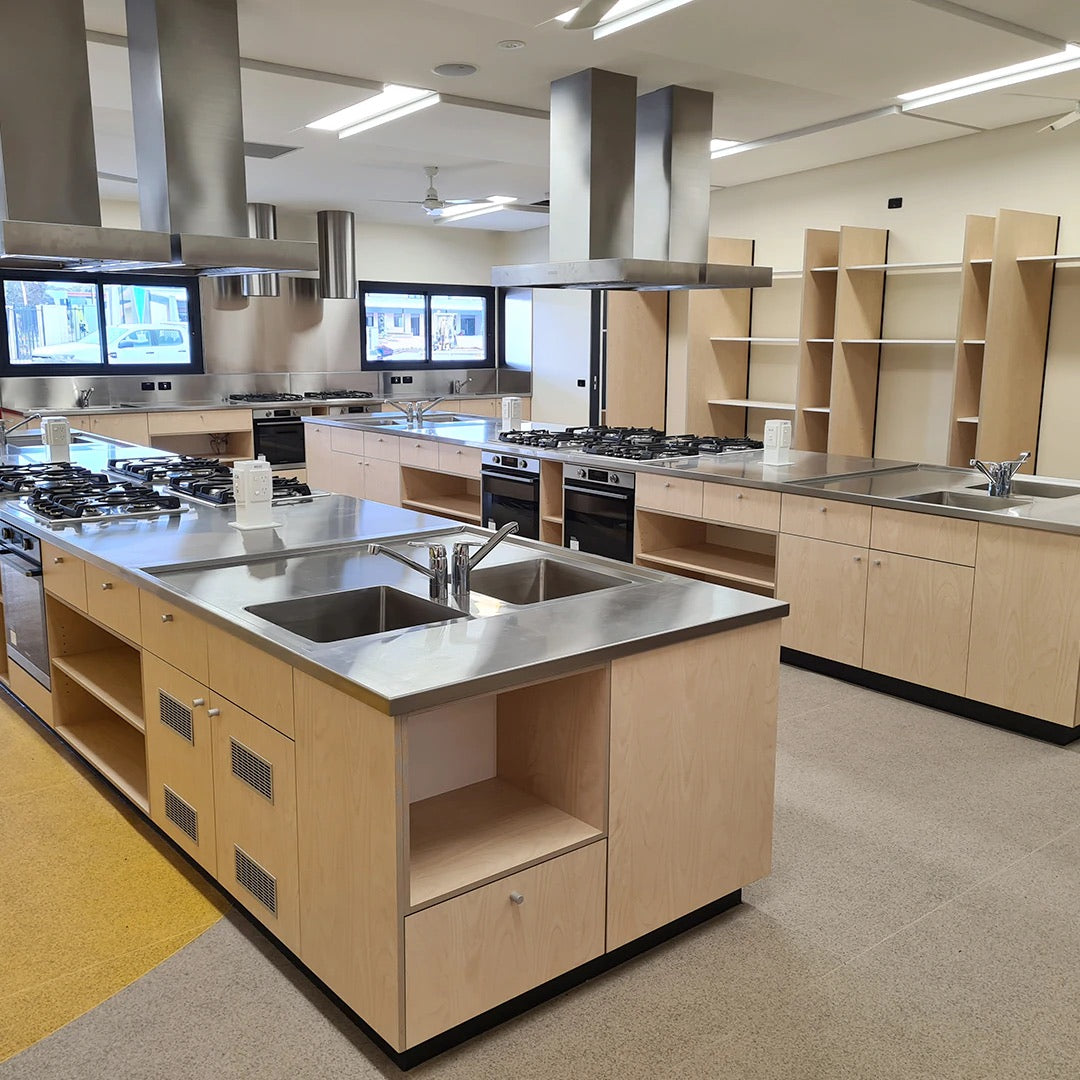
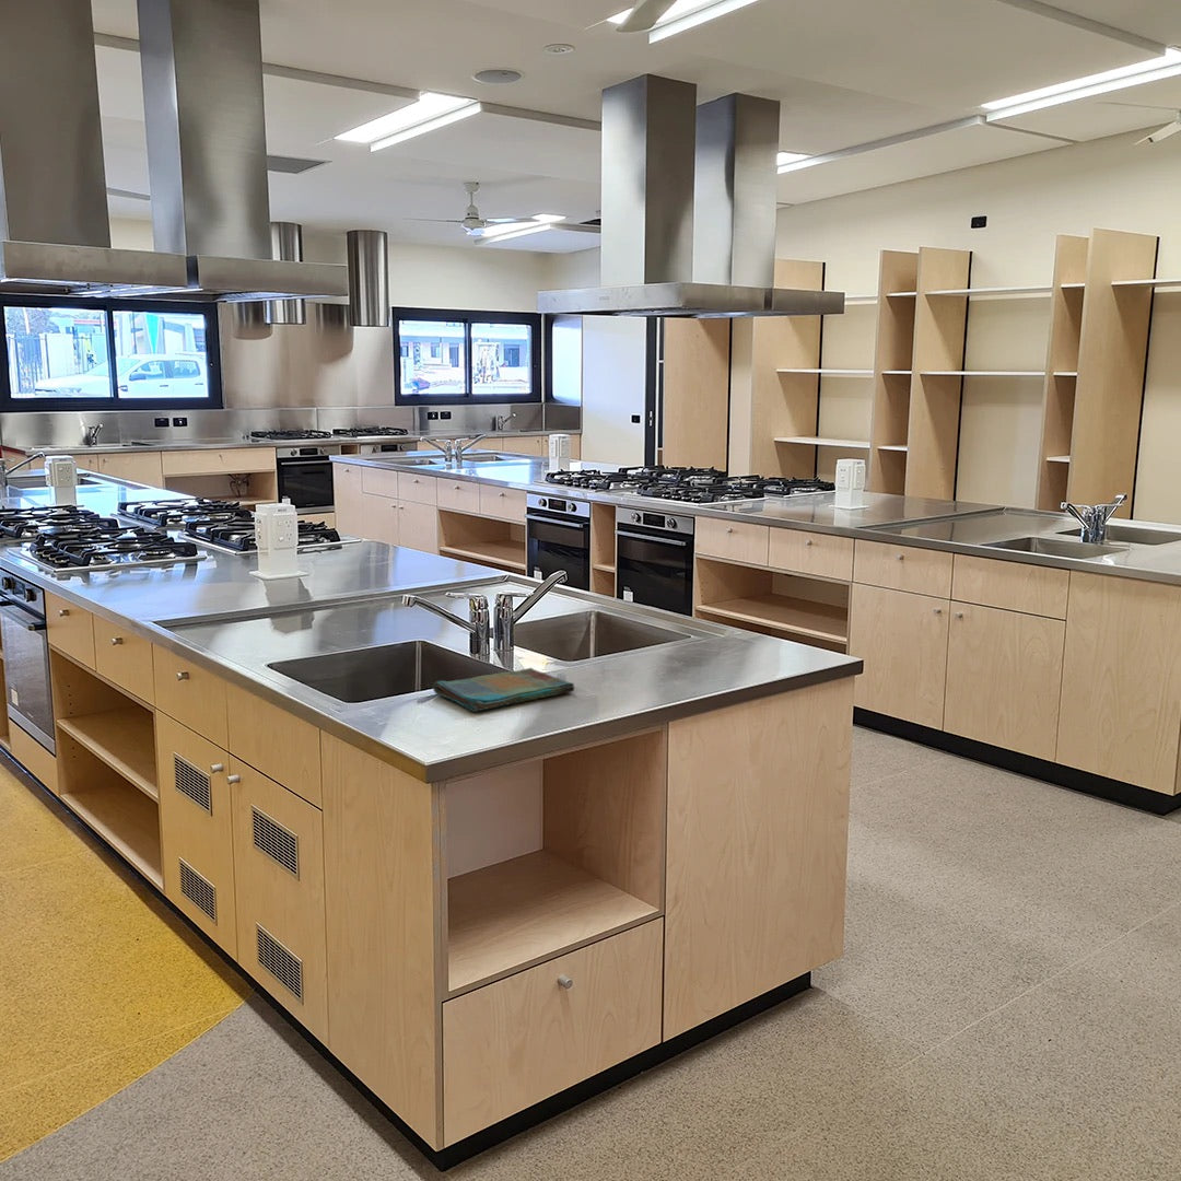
+ dish towel [432,667,575,713]
